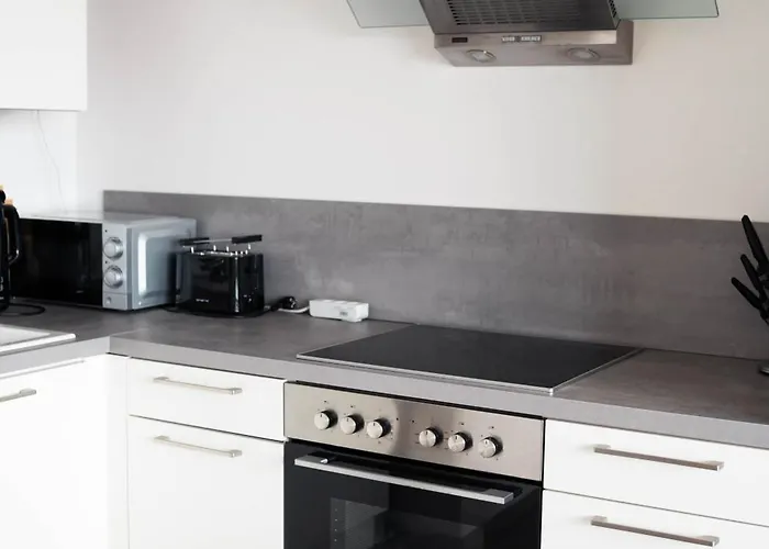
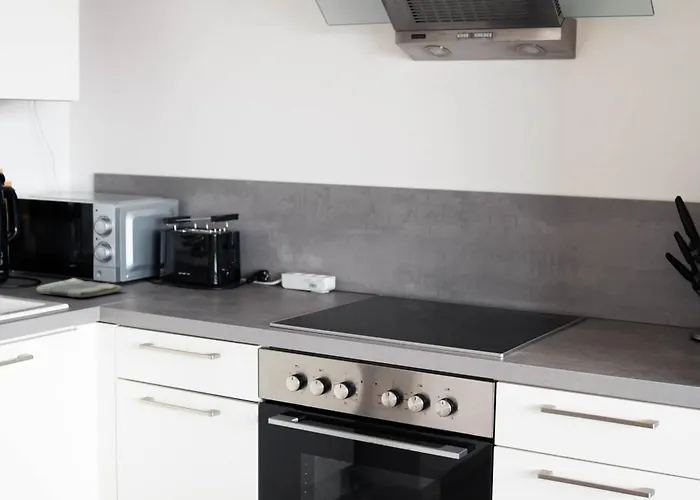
+ dish towel [35,277,124,298]
